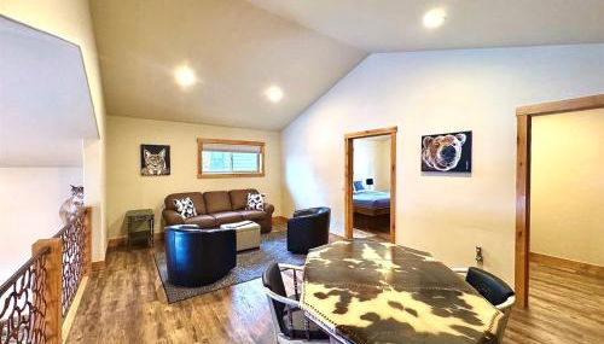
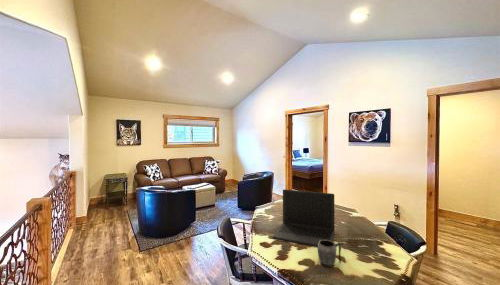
+ laptop [272,189,336,247]
+ mug [316,240,344,268]
